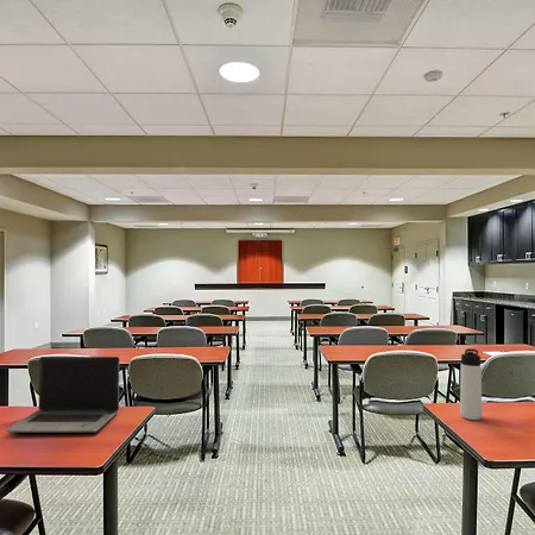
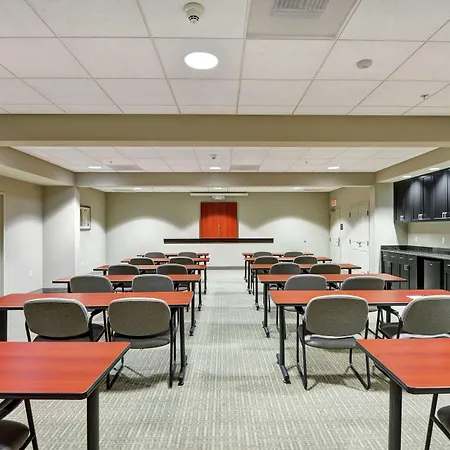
- thermos bottle [459,347,483,421]
- laptop computer [5,355,120,434]
